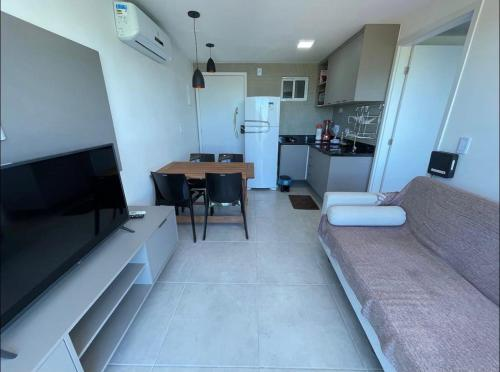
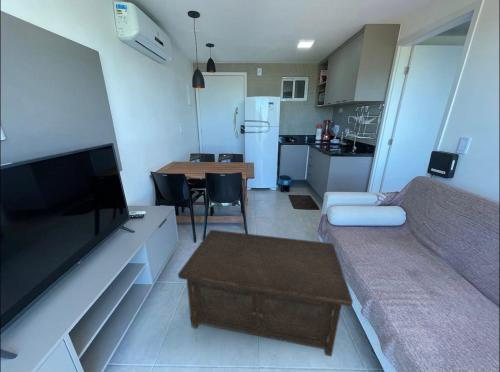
+ cabinet [177,229,354,358]
